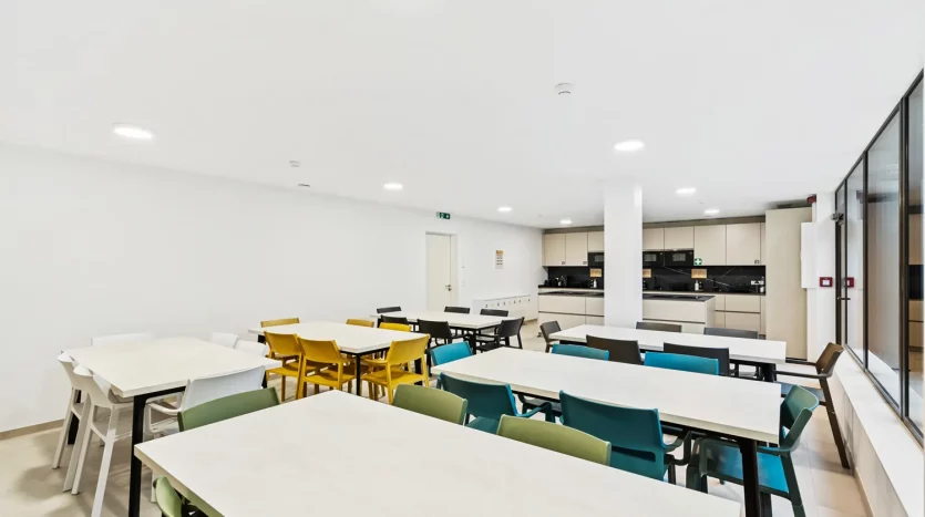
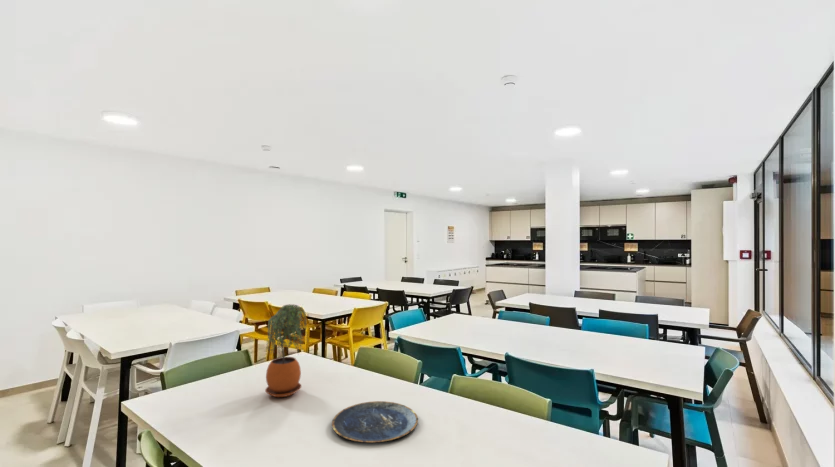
+ plate [331,400,419,444]
+ potted plant [264,303,309,398]
